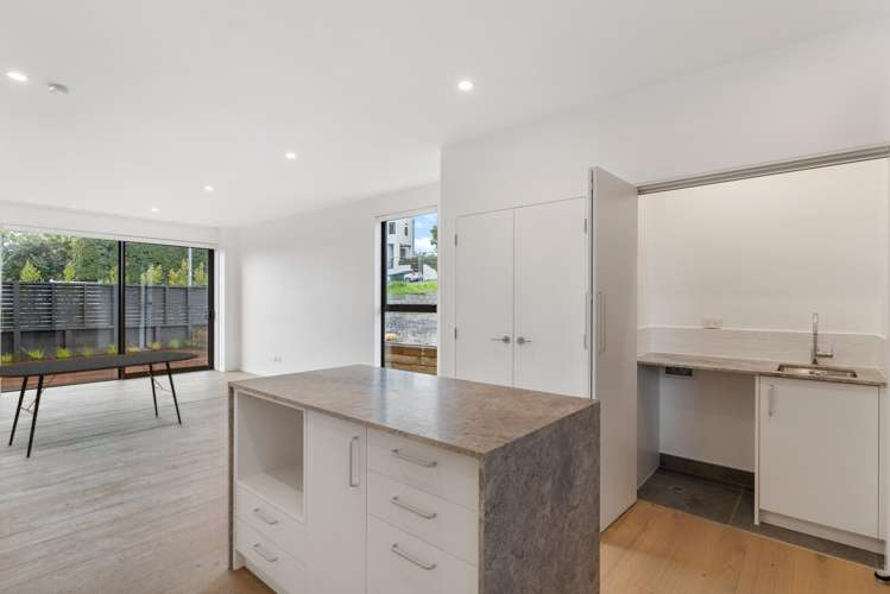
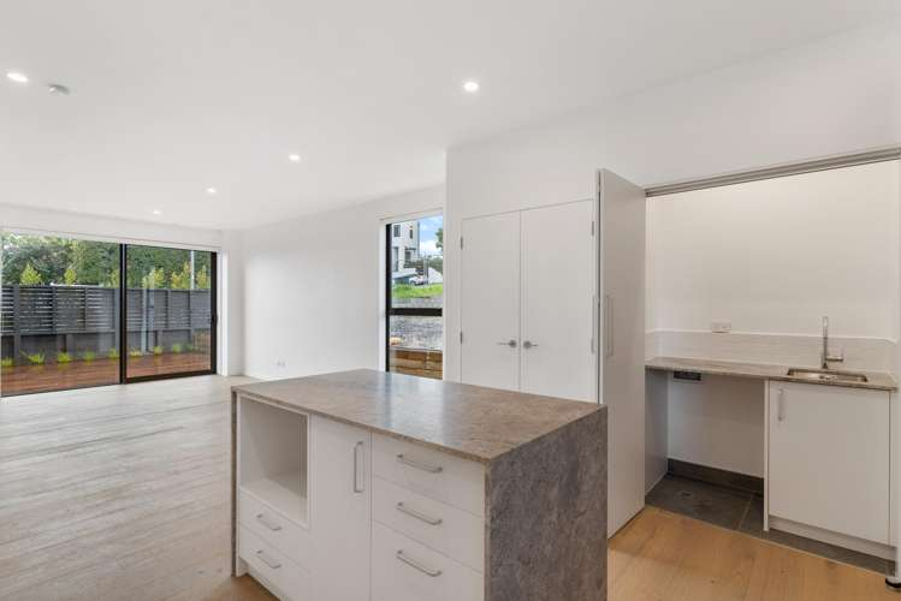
- dining table [0,350,200,459]
